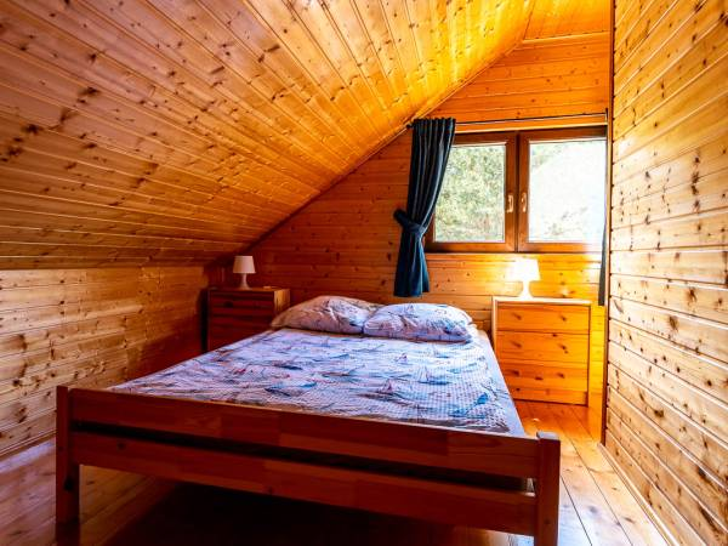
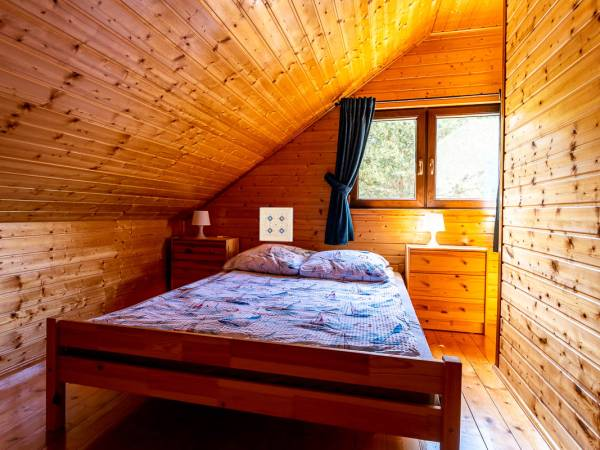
+ wall art [259,207,294,242]
